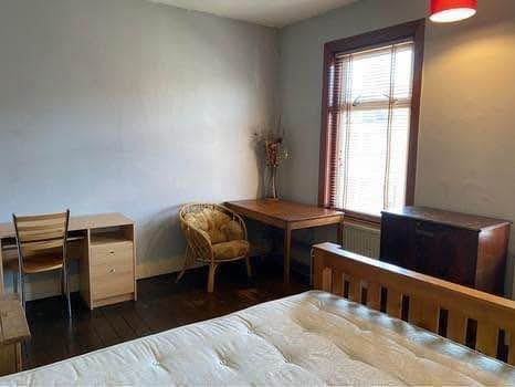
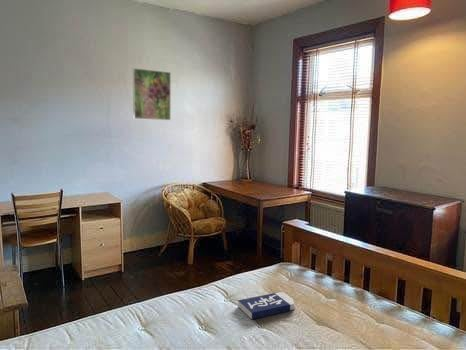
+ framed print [132,67,172,121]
+ book [237,291,296,321]
